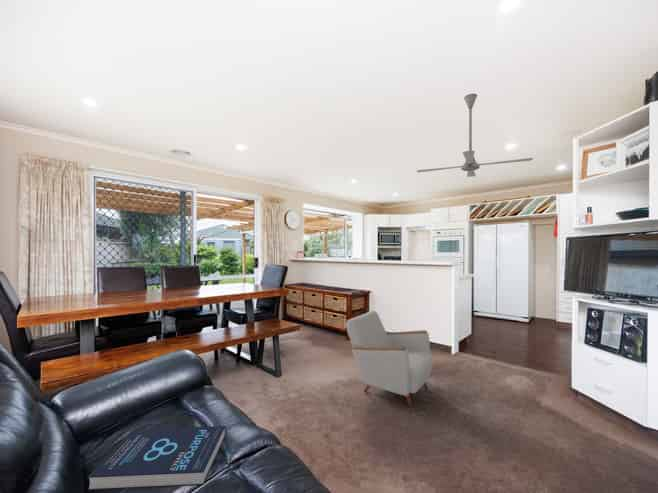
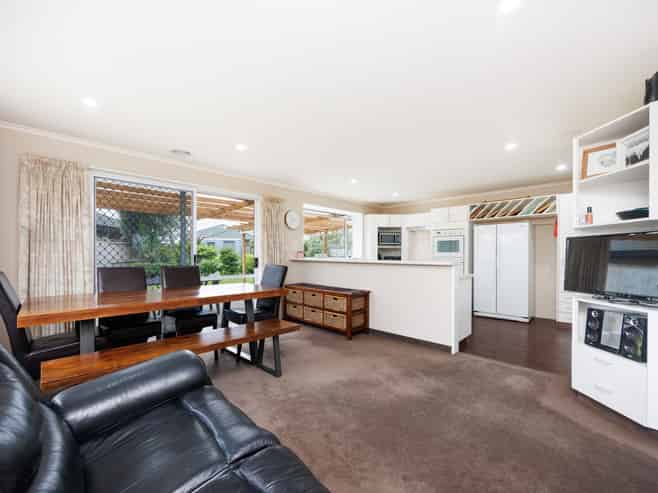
- ceiling fan [416,93,534,178]
- book [87,425,227,491]
- armchair [345,310,434,408]
